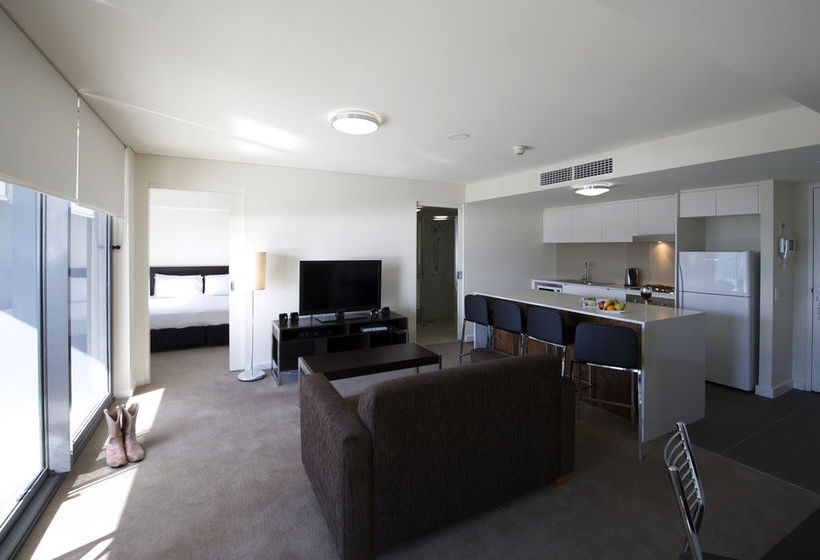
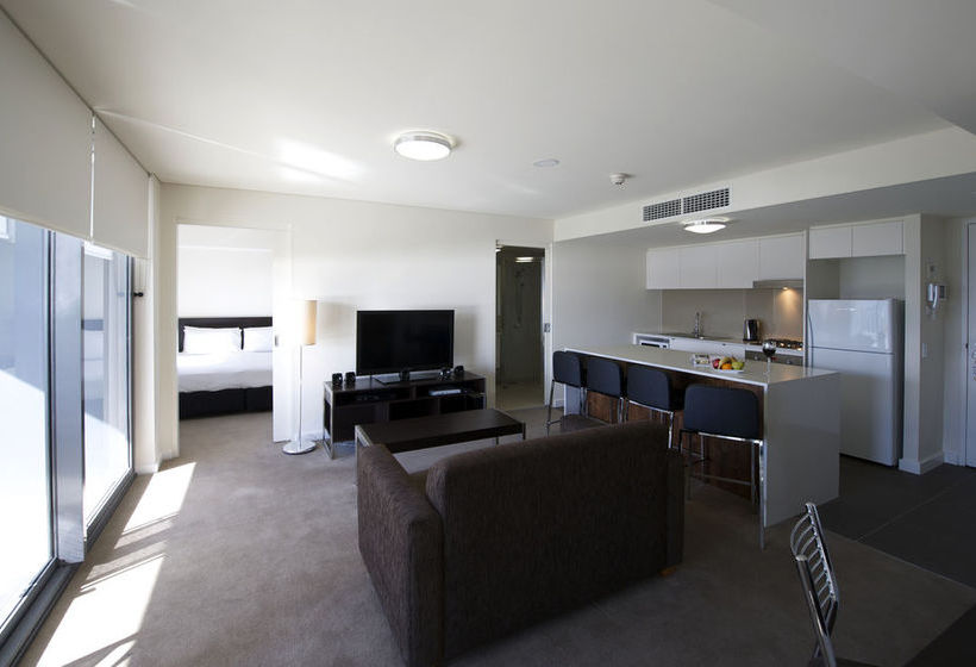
- boots [102,401,145,467]
